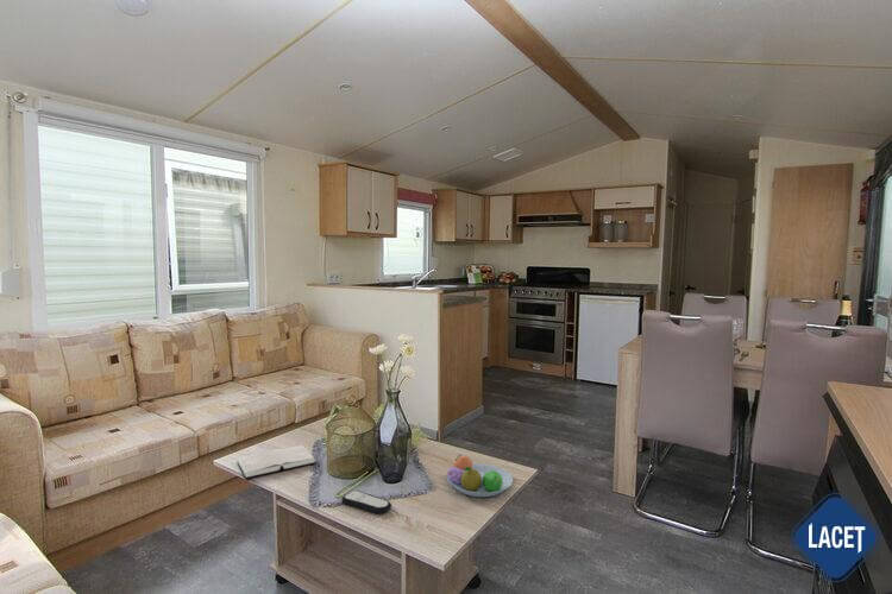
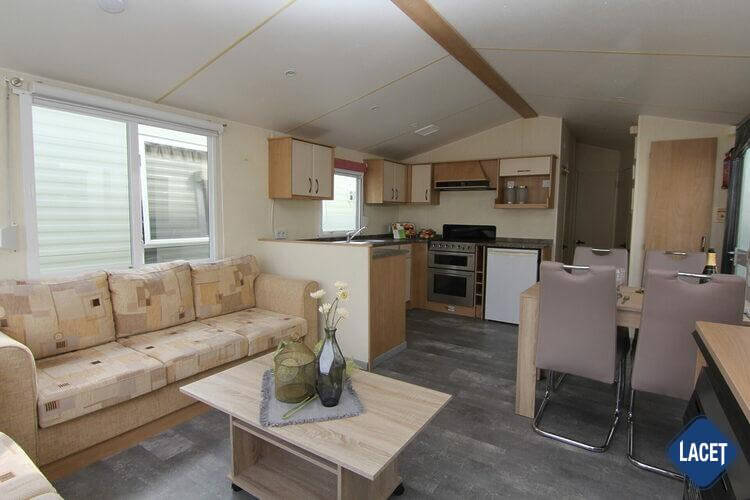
- remote control [340,489,392,516]
- hardback book [235,444,316,480]
- fruit bowl [446,454,514,498]
